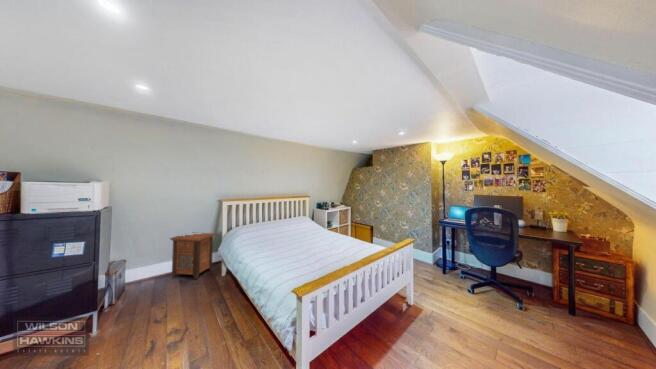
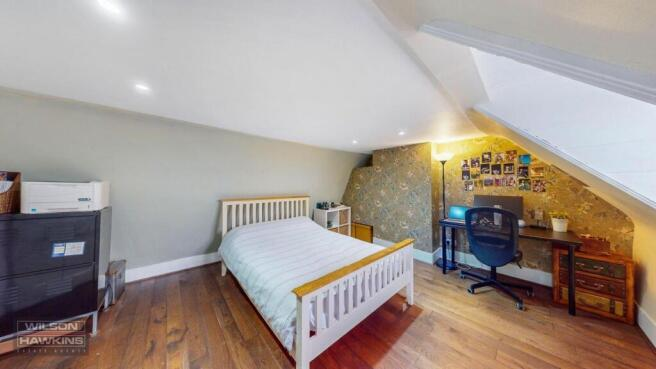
- nightstand [169,232,217,280]
